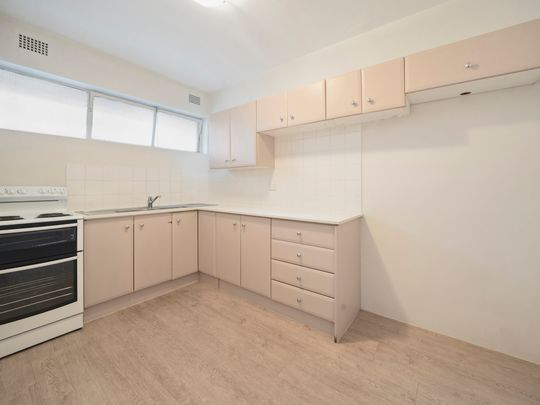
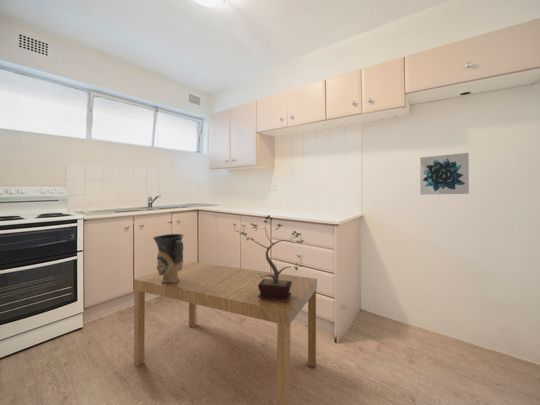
+ potted plant [236,214,306,301]
+ vase [152,233,185,284]
+ dining table [133,261,318,405]
+ wall art [419,152,470,196]
